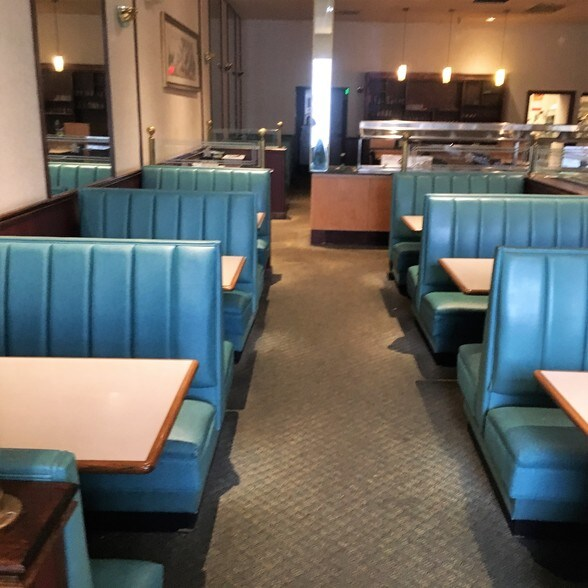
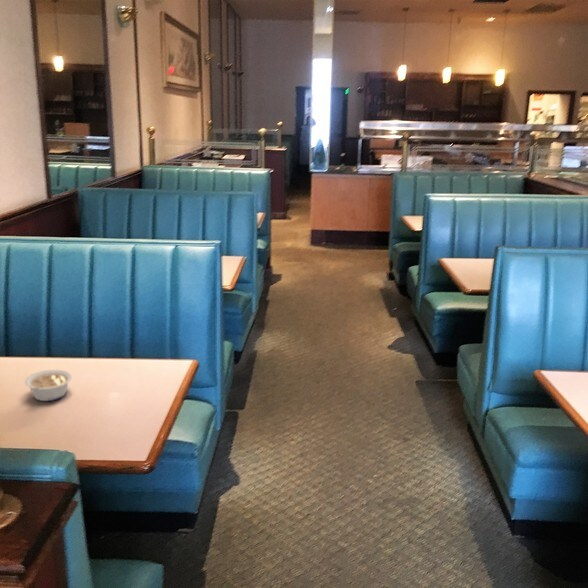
+ legume [24,369,73,402]
